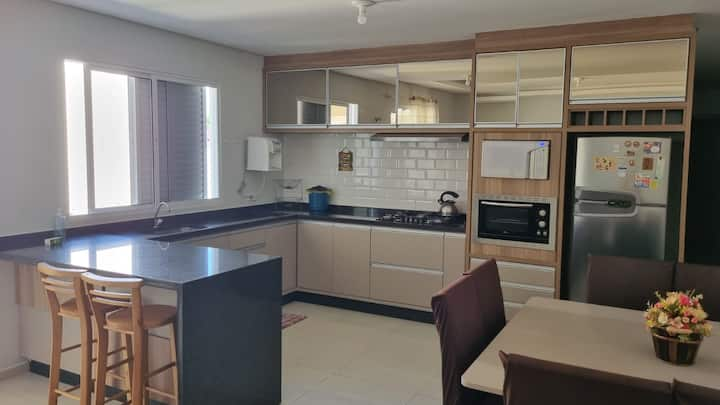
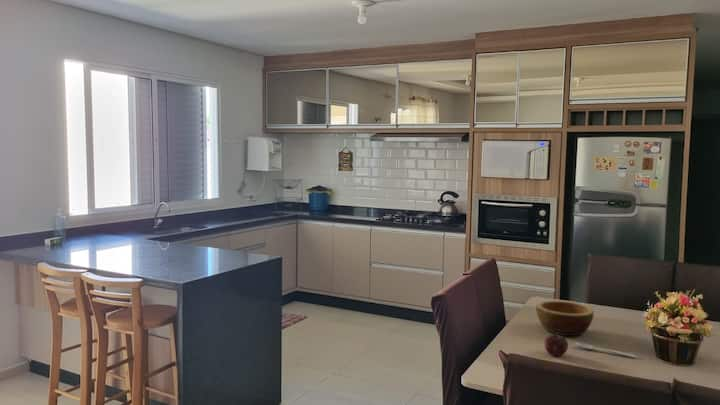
+ apple [543,333,569,357]
+ spoon [575,341,636,359]
+ bowl [535,299,595,337]
